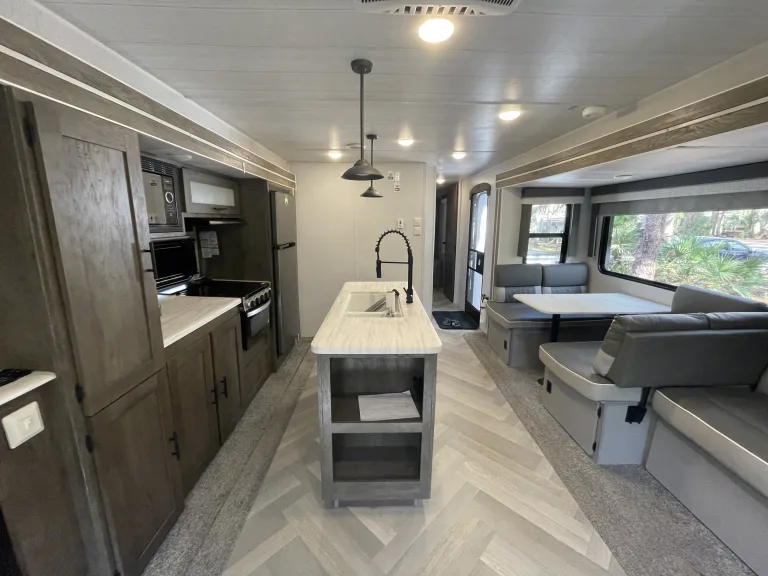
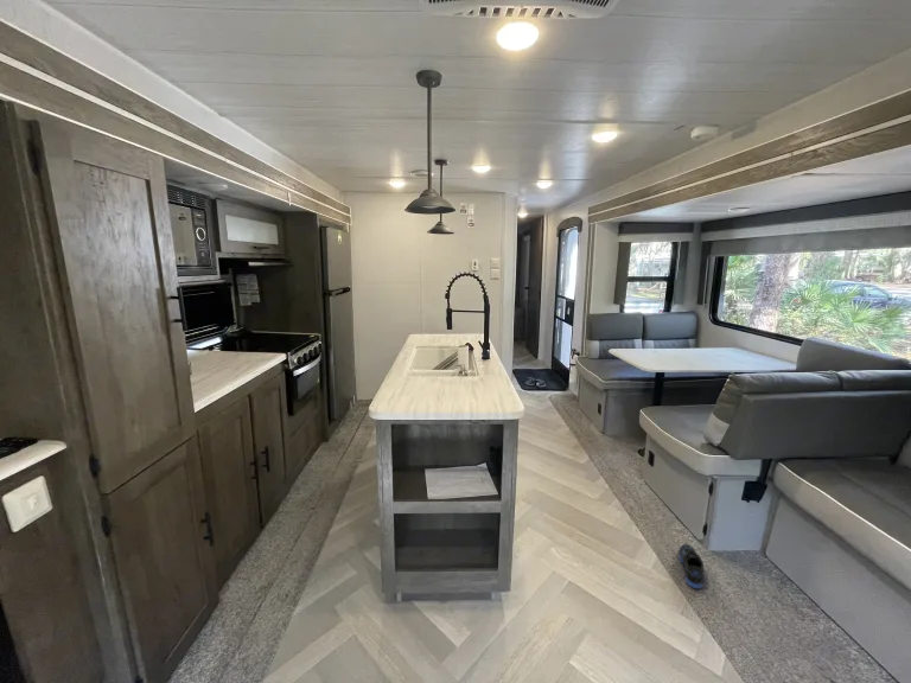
+ sneaker [677,543,705,589]
